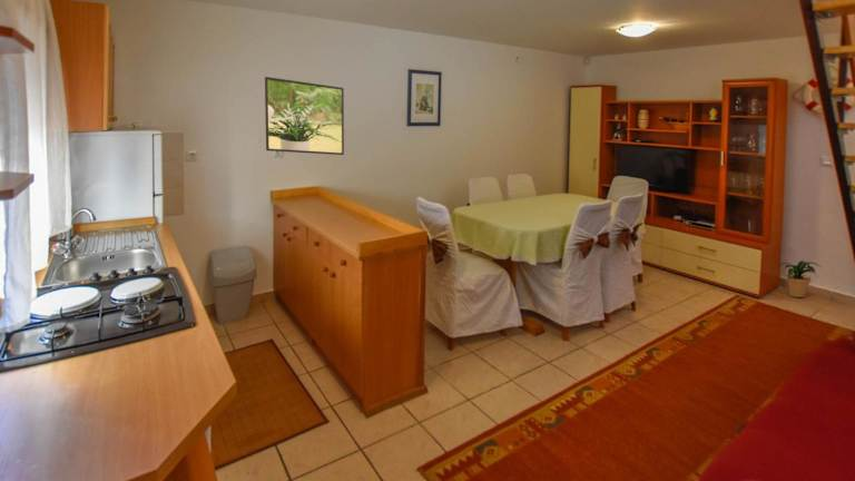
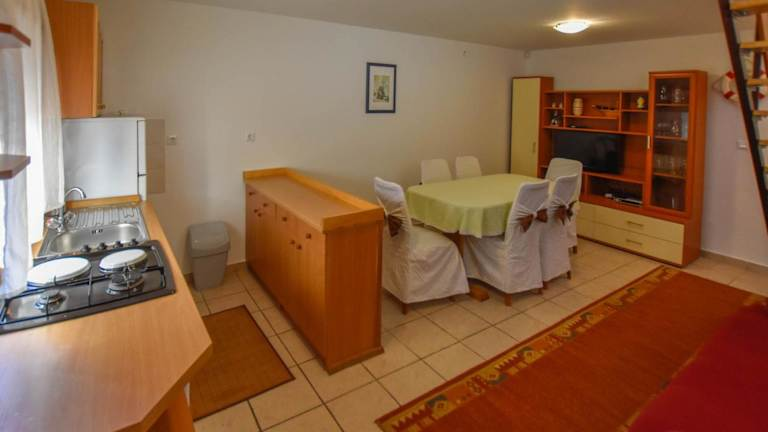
- potted plant [774,259,823,298]
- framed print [264,76,345,156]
